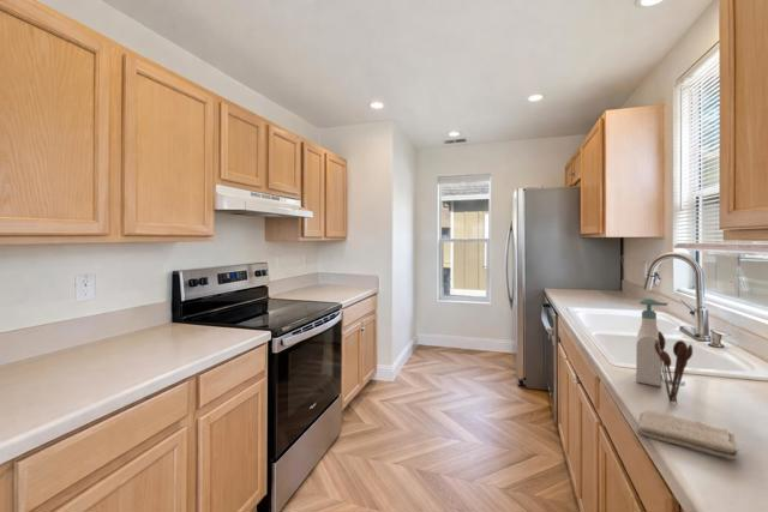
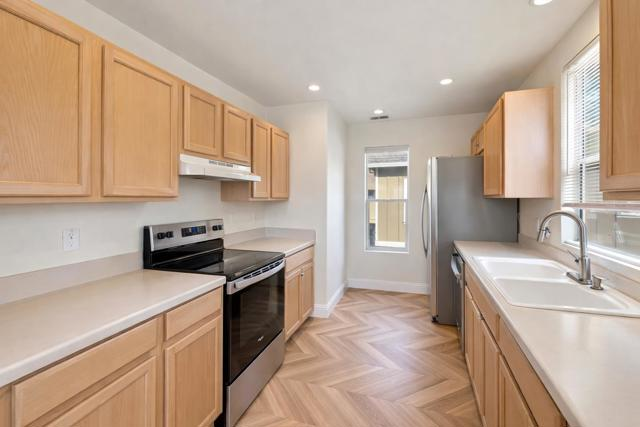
- soap bottle [635,297,670,387]
- utensil holder [654,330,694,406]
- washcloth [637,410,740,462]
